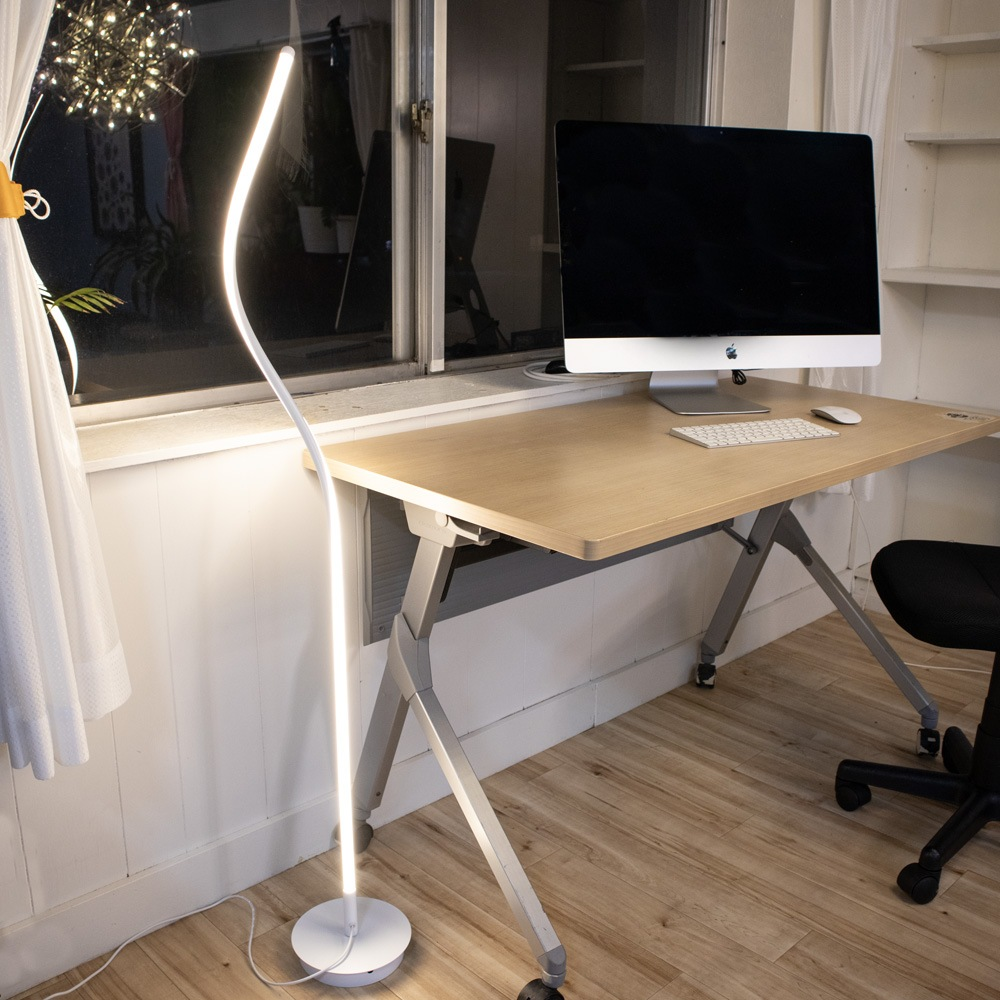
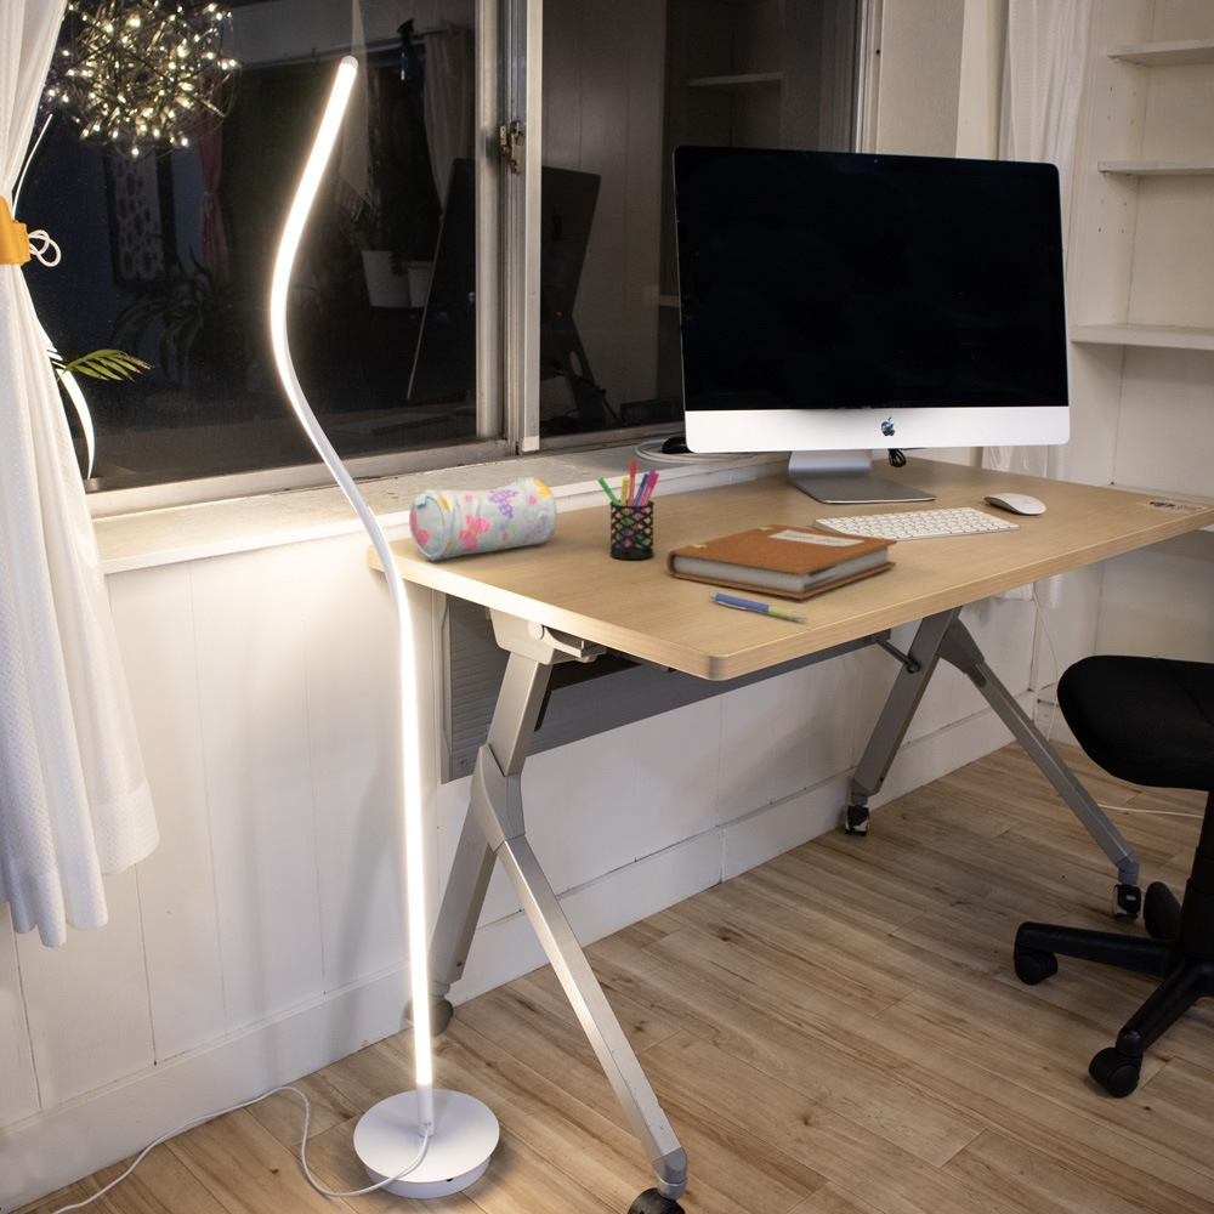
+ notebook [665,523,898,600]
+ pencil case [408,476,558,562]
+ pen holder [597,460,660,561]
+ pen [708,591,810,622]
